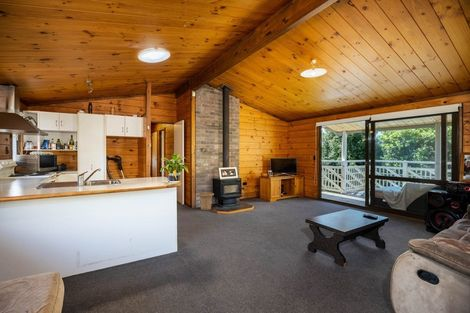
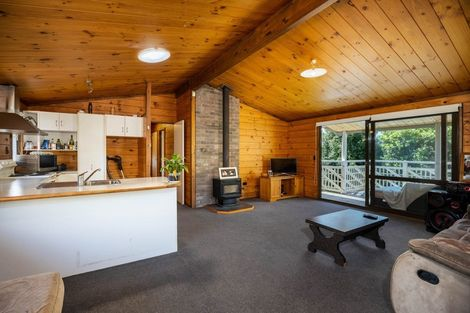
- basket [197,192,215,211]
